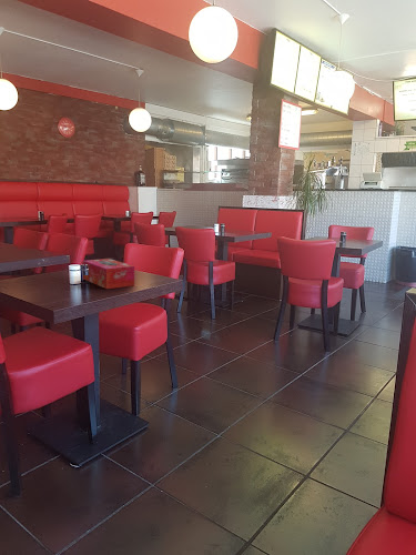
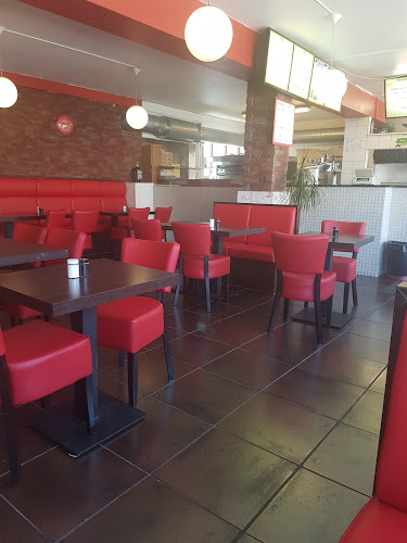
- tissue box [82,258,135,290]
